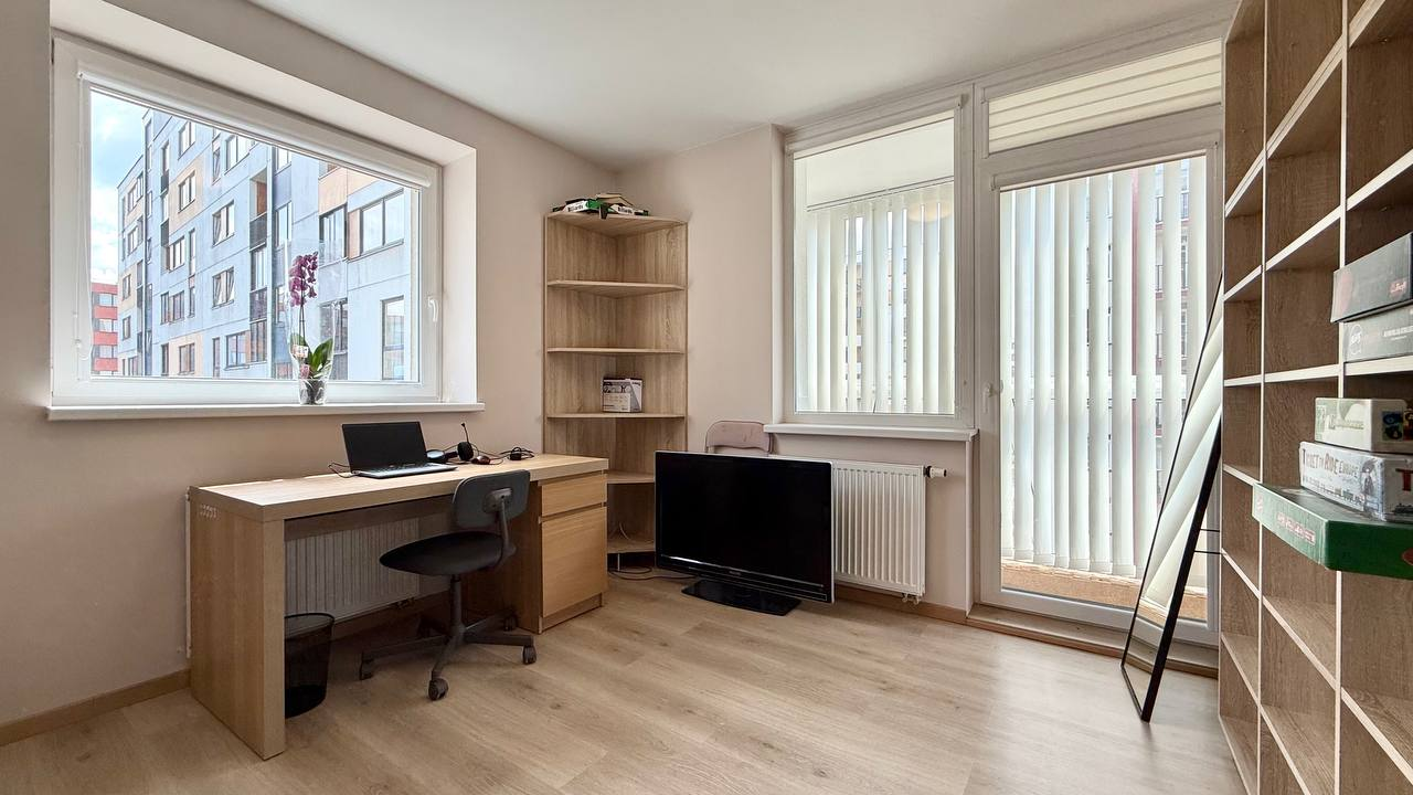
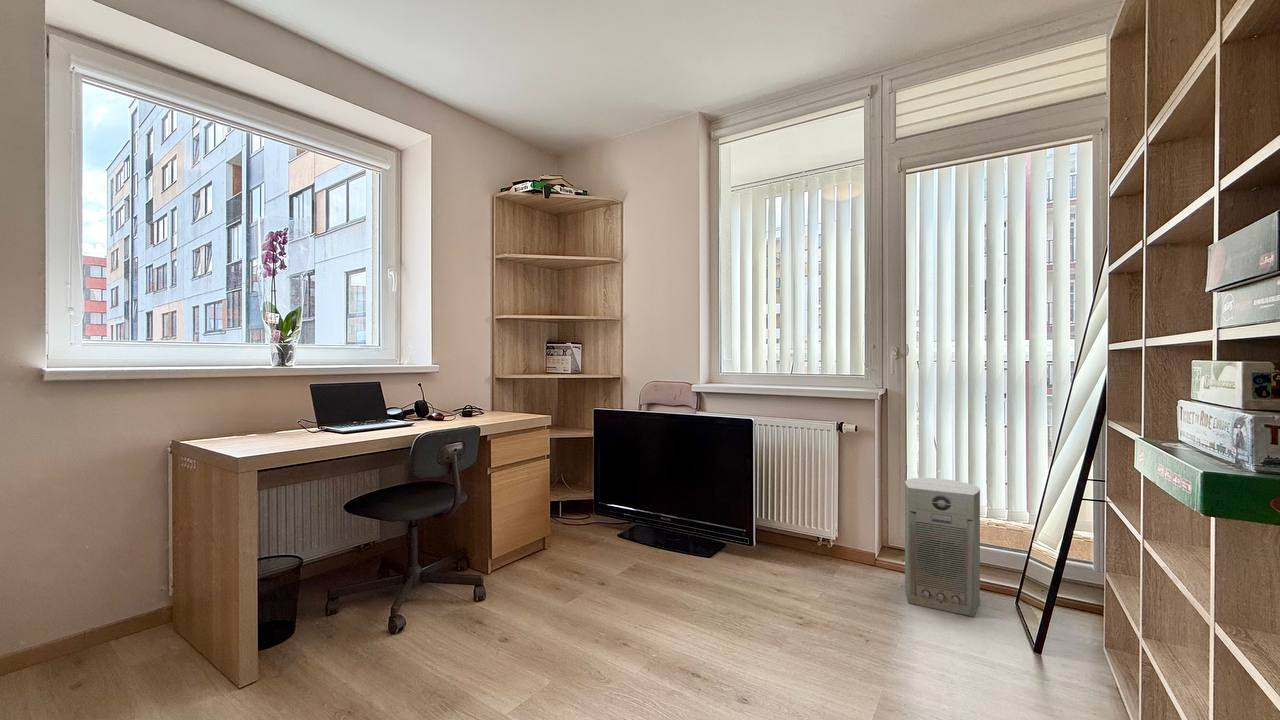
+ fan [904,477,981,618]
